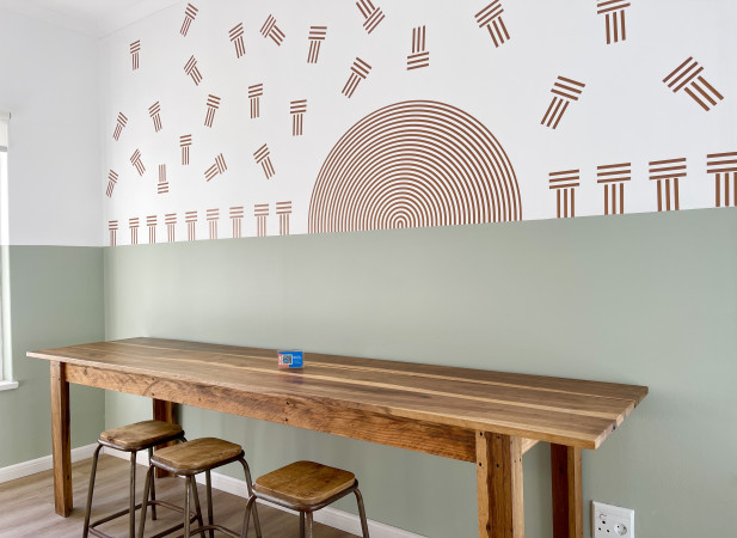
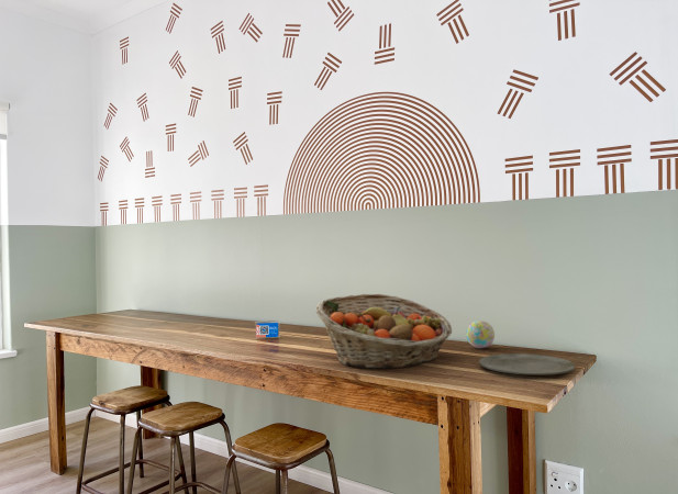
+ decorative ball [465,319,496,349]
+ plate [478,352,576,377]
+ fruit basket [314,293,453,370]
